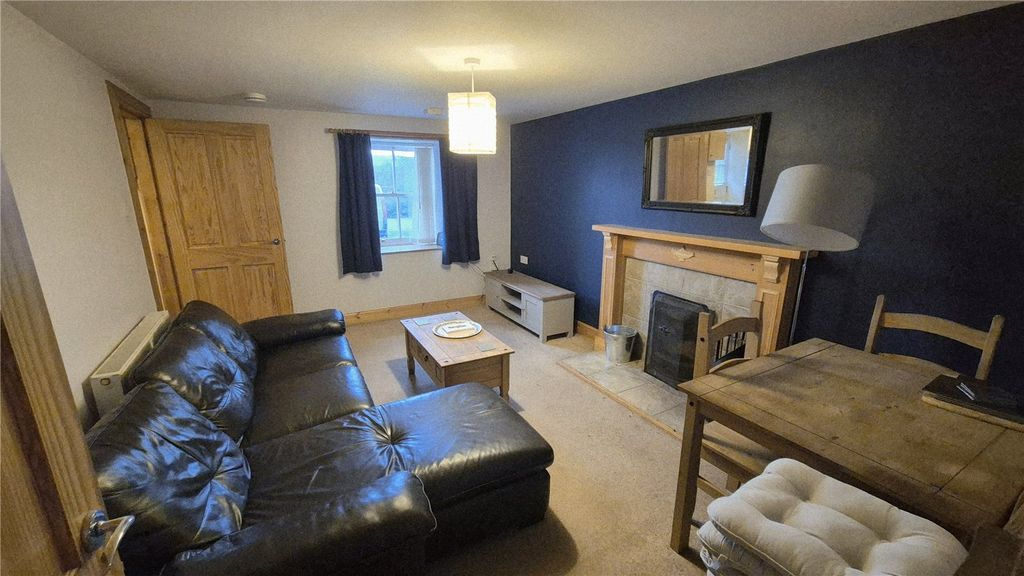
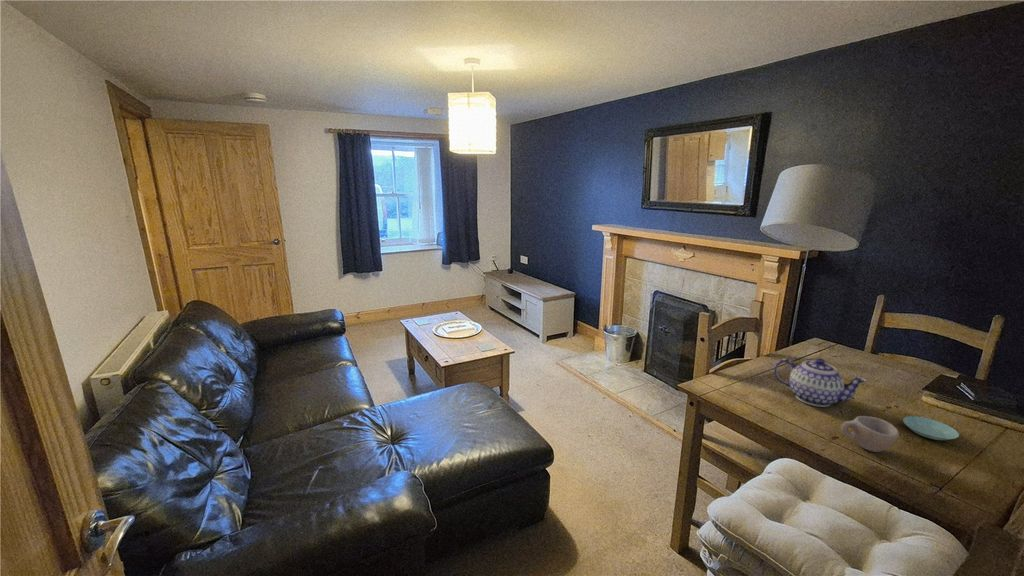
+ cup [840,415,900,453]
+ saucer [902,415,960,441]
+ teapot [773,357,869,408]
